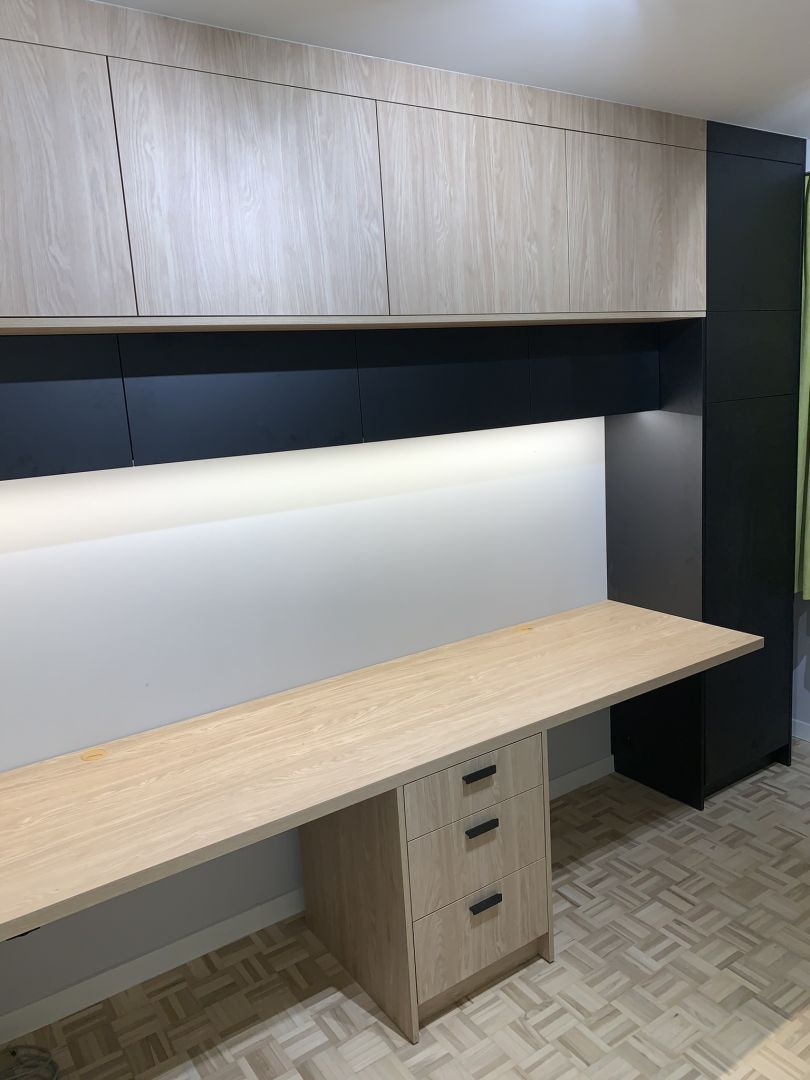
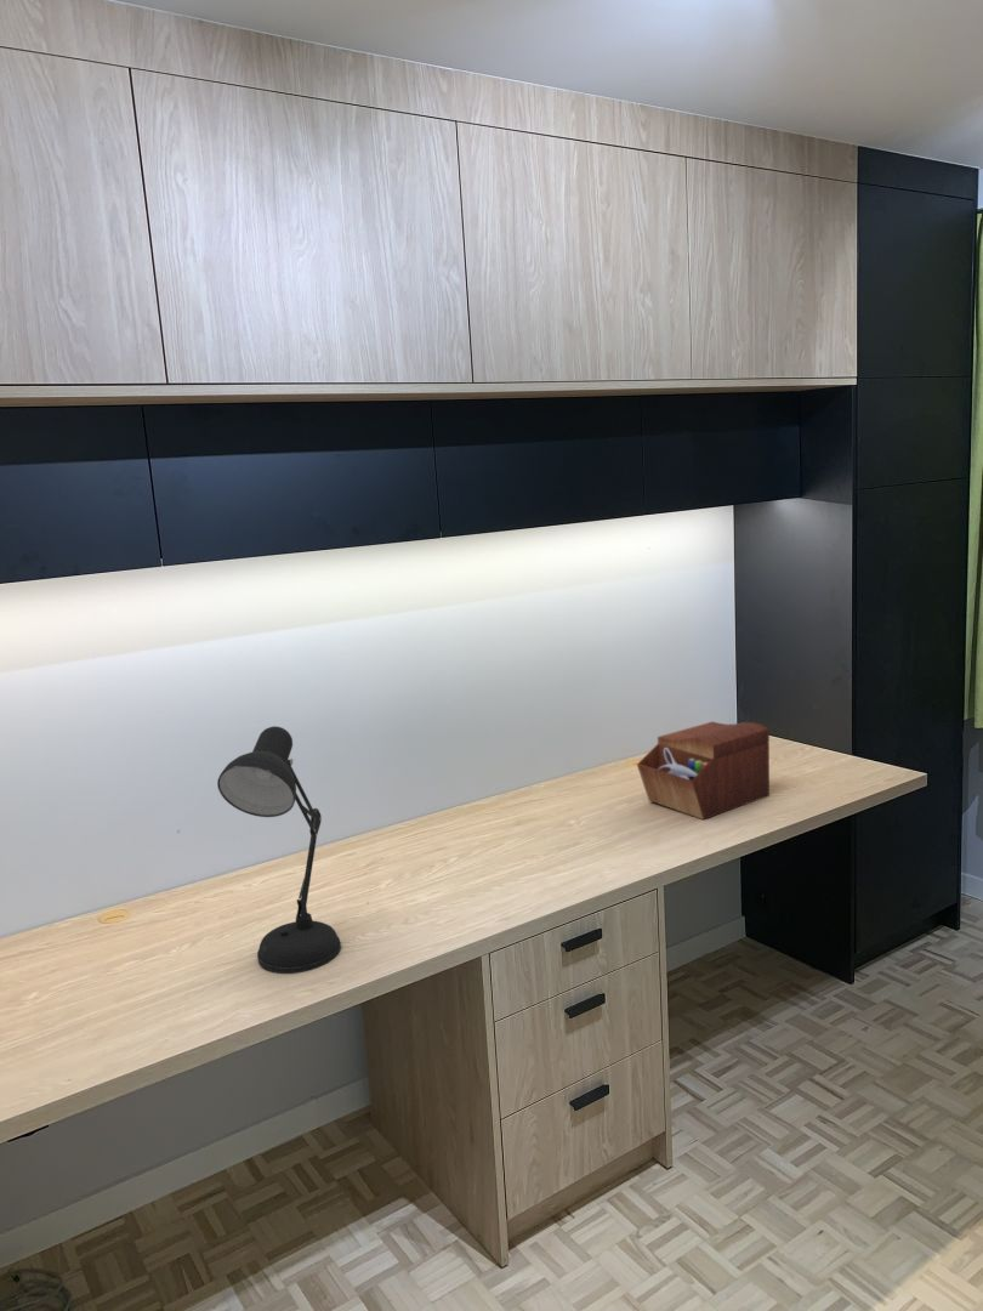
+ desk lamp [216,725,342,975]
+ sewing box [636,721,771,821]
